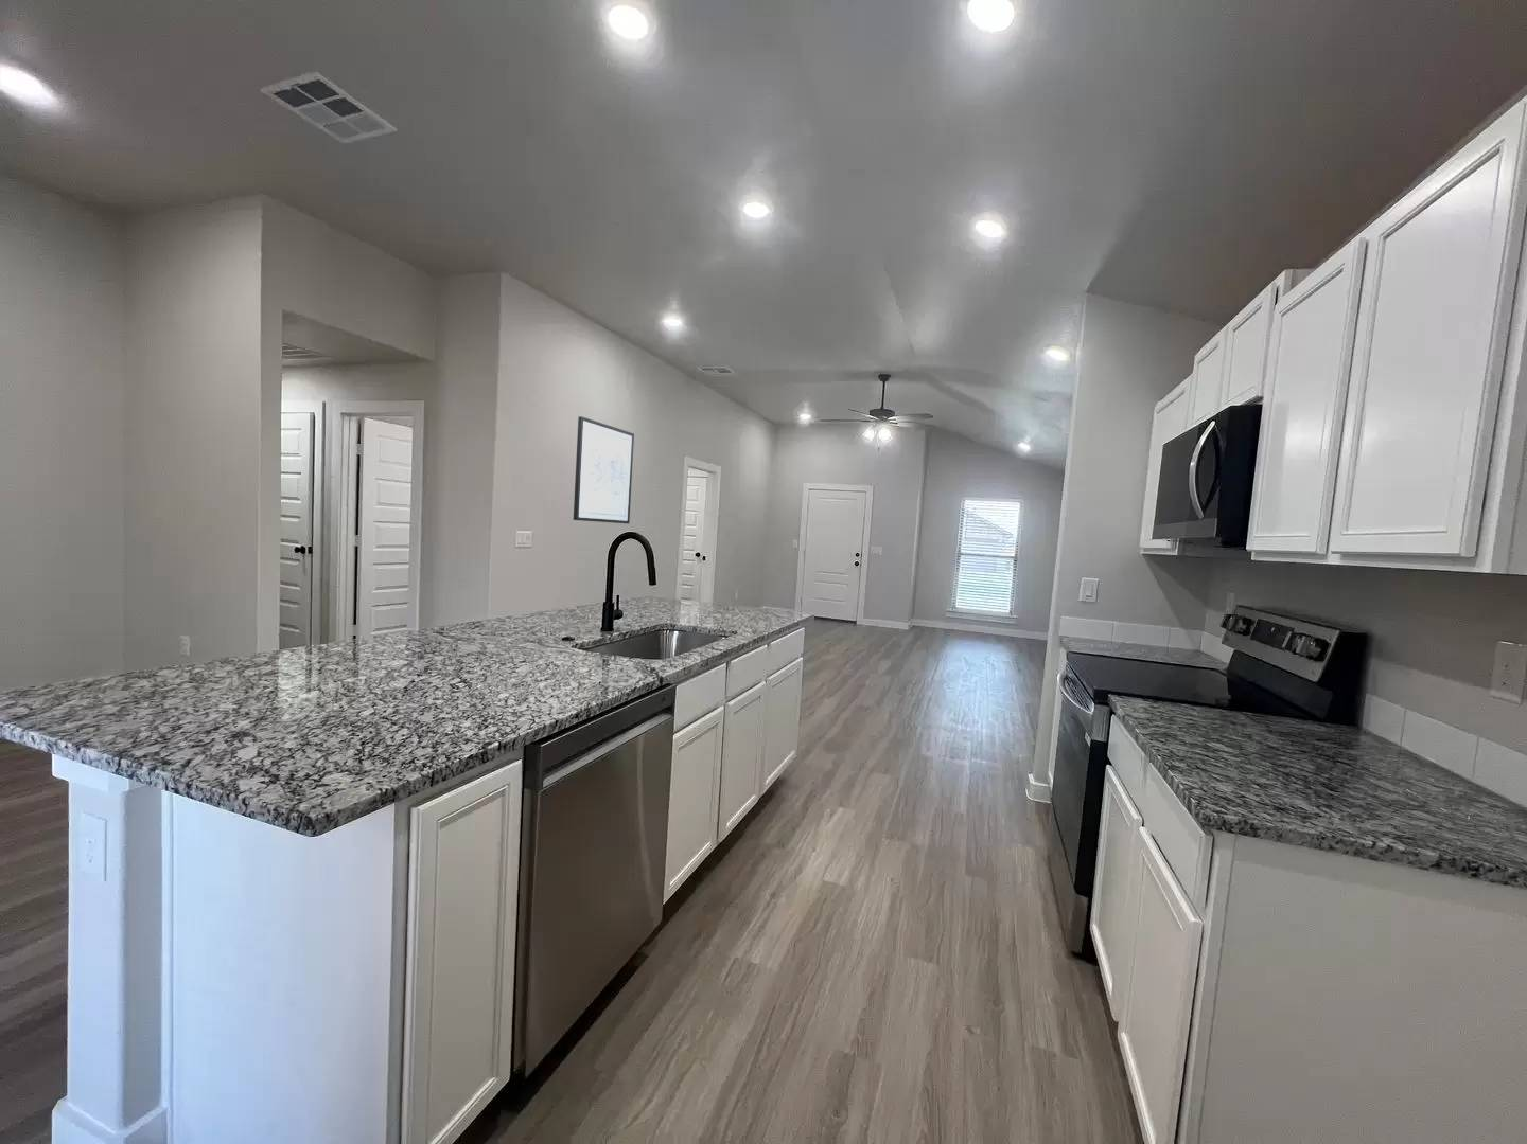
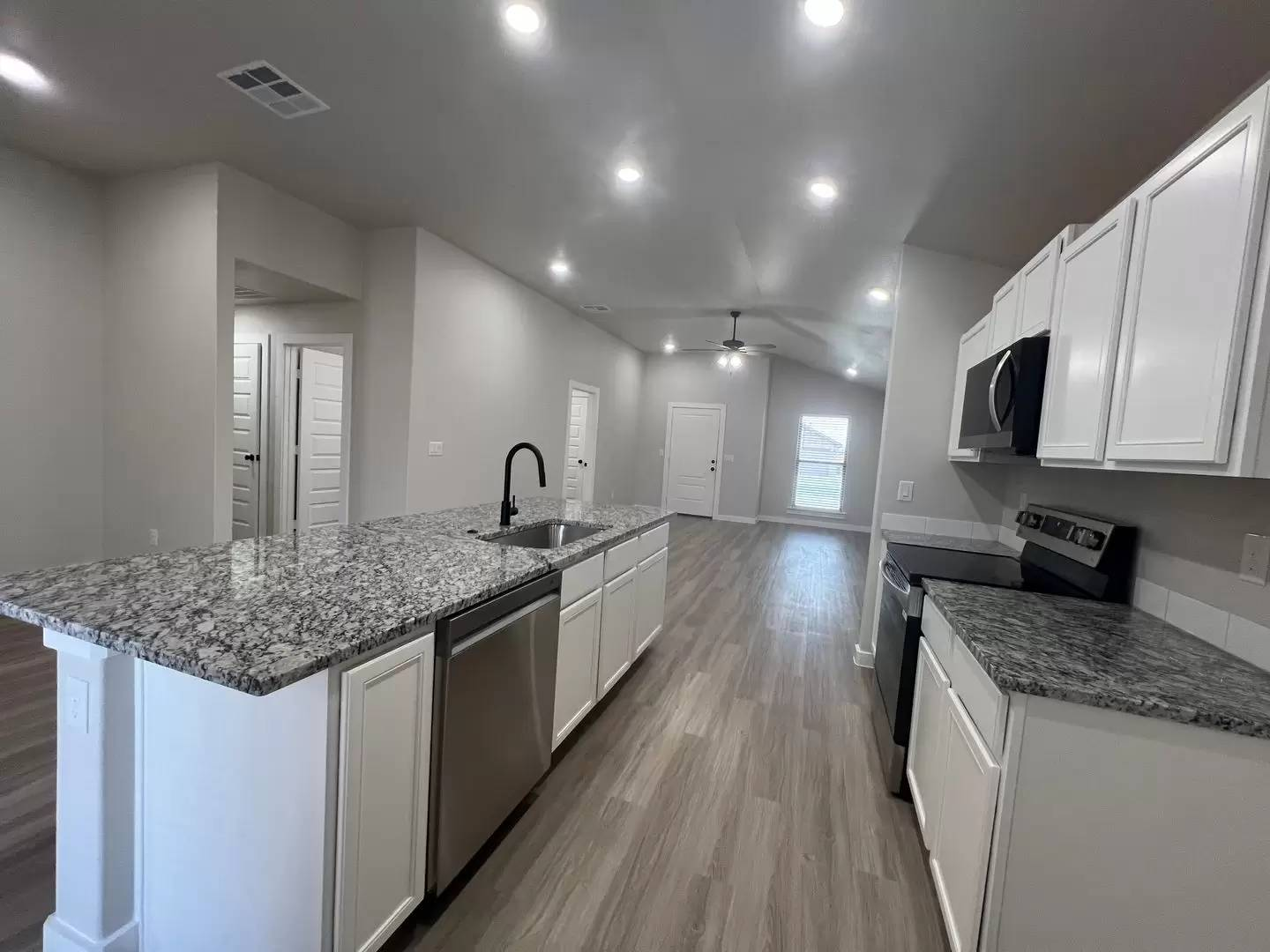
- wall art [572,416,635,524]
